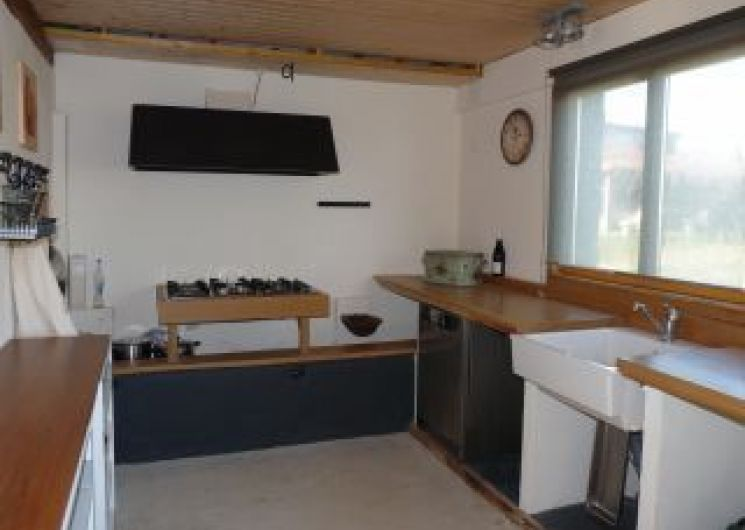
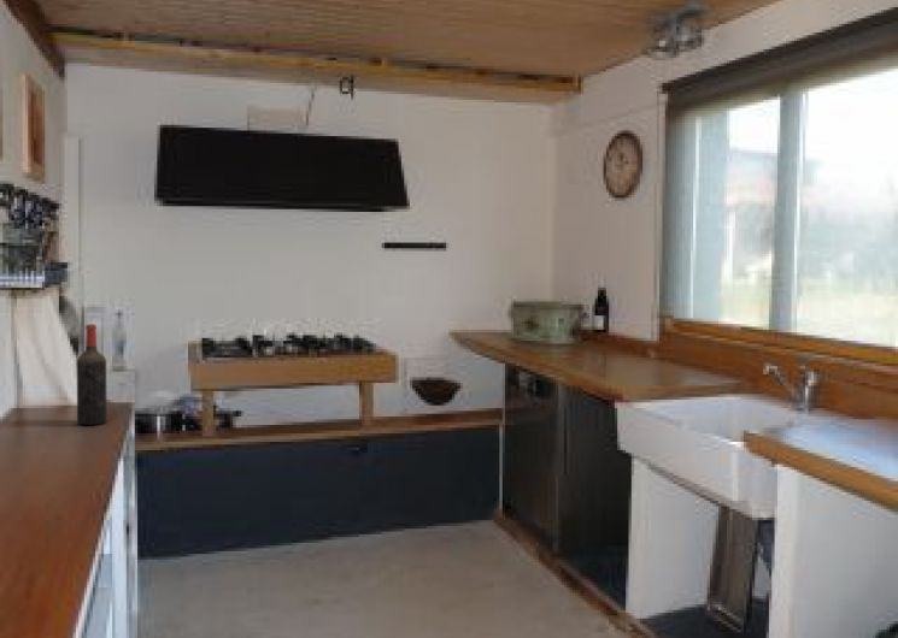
+ wine bottle [76,323,108,426]
